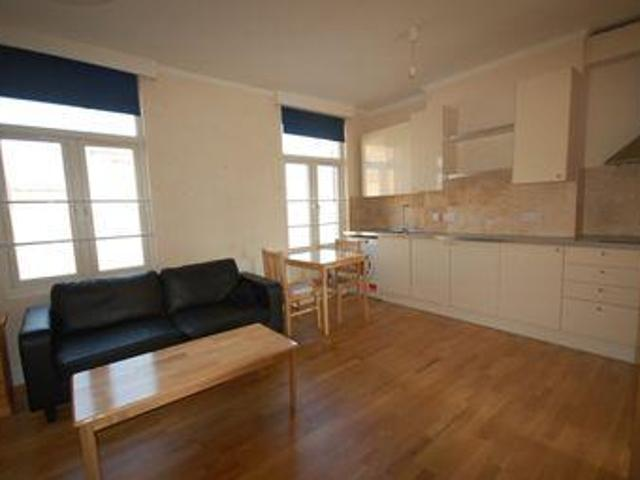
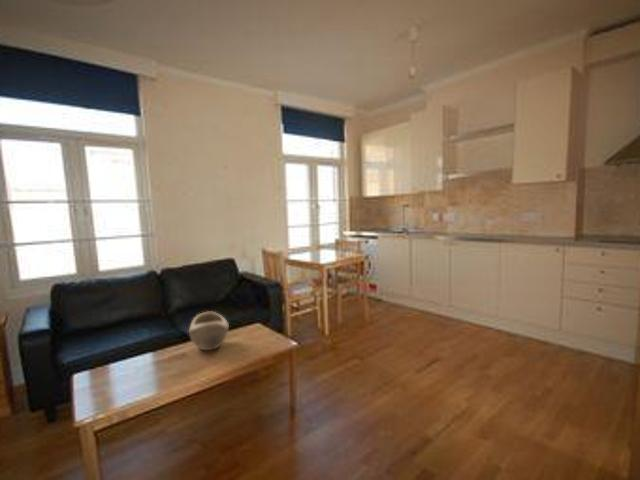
+ decorative bowl [188,311,230,351]
